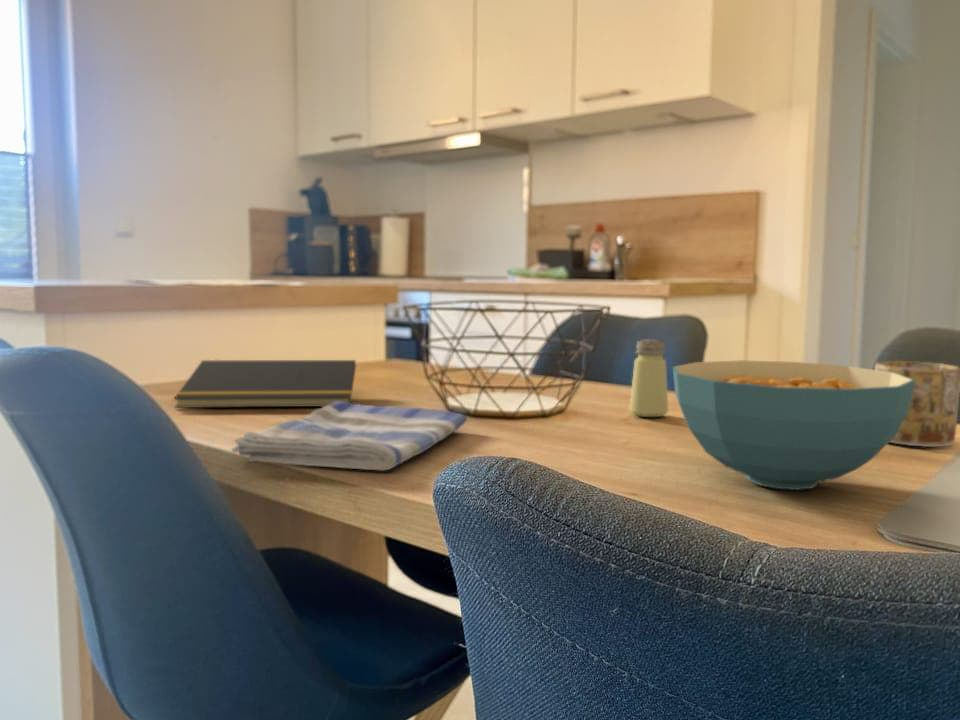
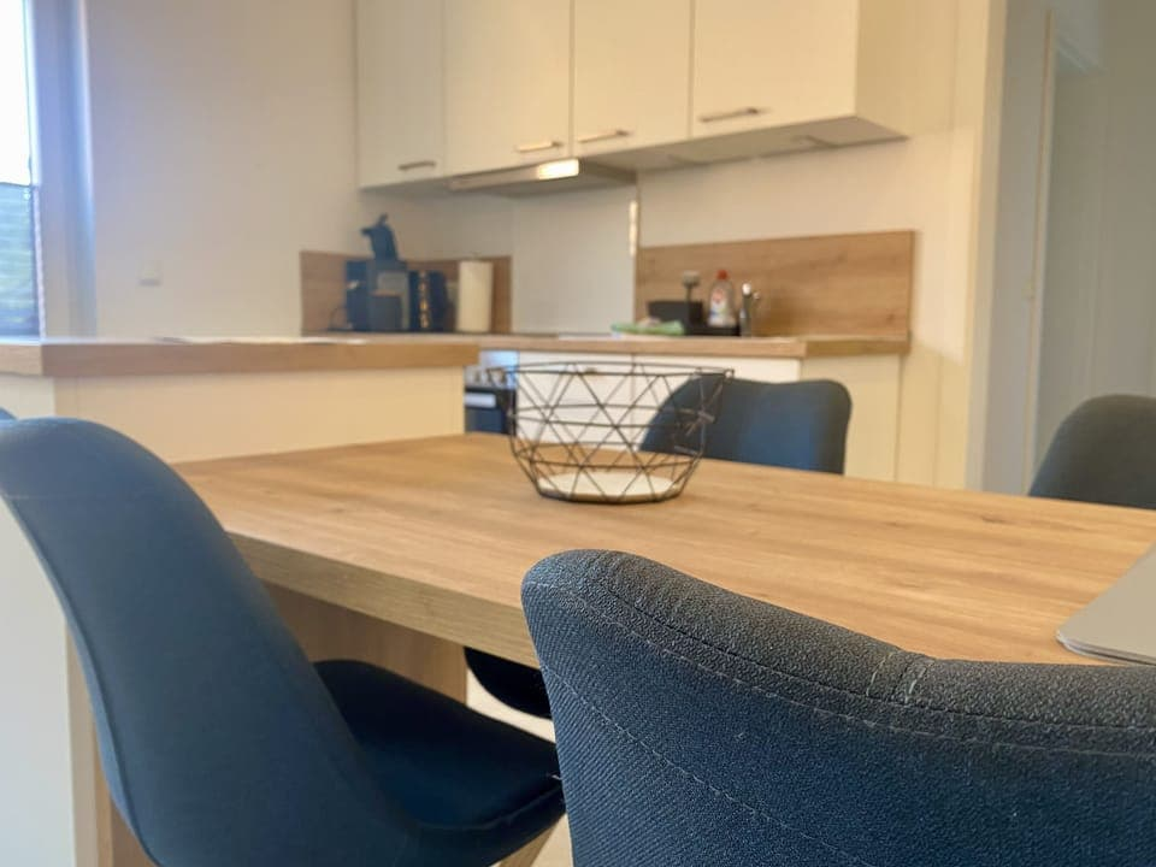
- saltshaker [628,338,669,418]
- dish towel [230,402,468,472]
- mug [873,360,960,448]
- cereal bowl [672,359,916,491]
- notepad [173,359,357,409]
